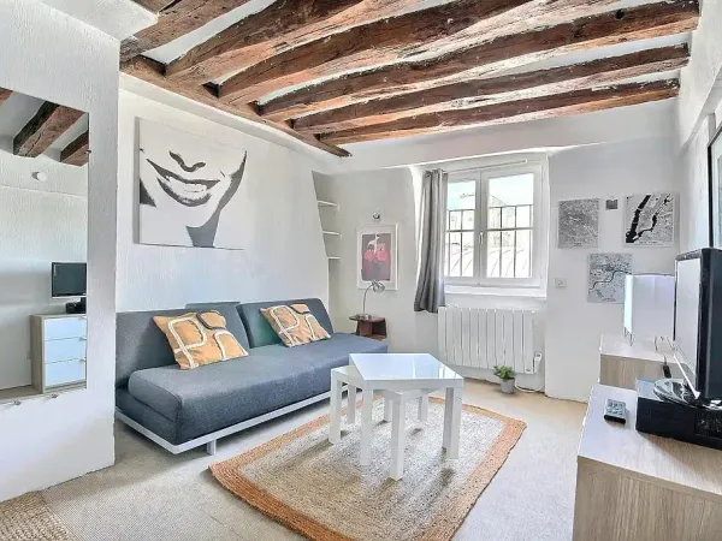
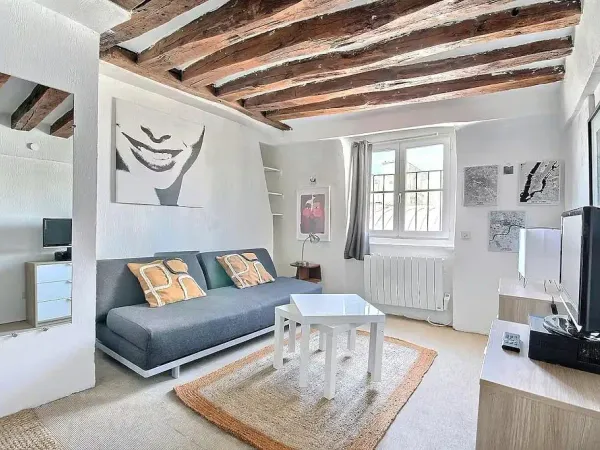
- potted plant [492,363,519,394]
